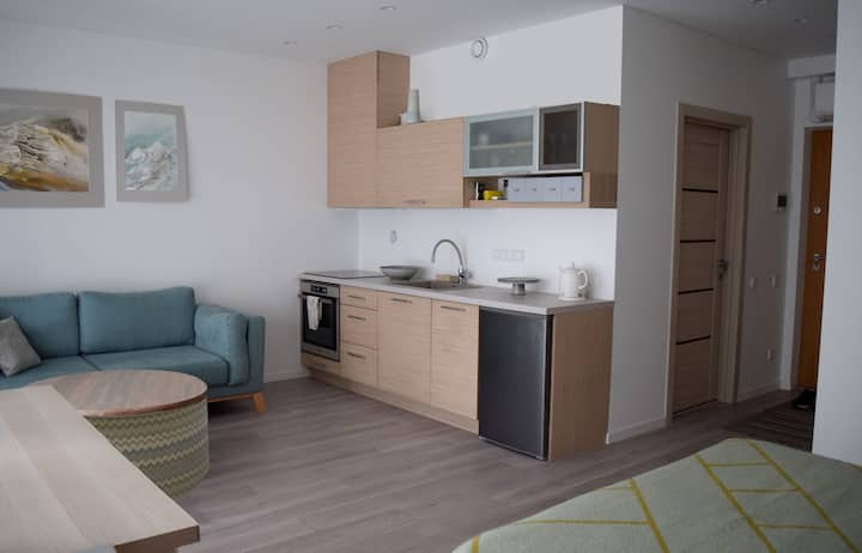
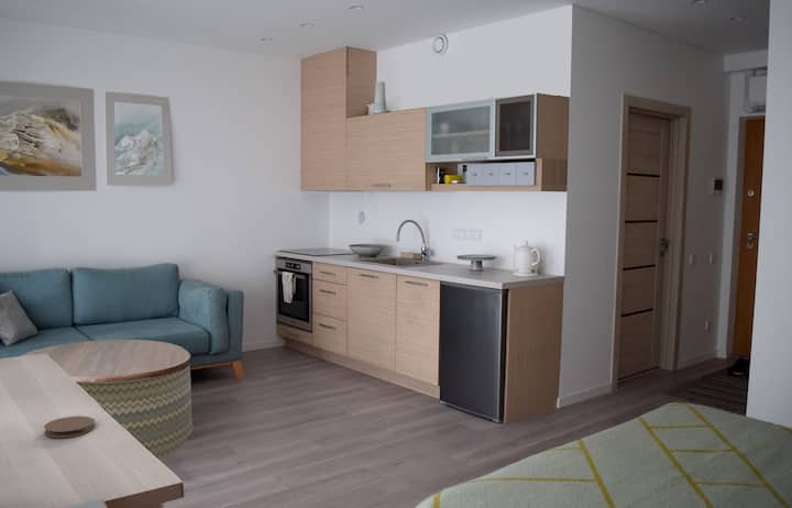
+ coaster [43,416,96,439]
